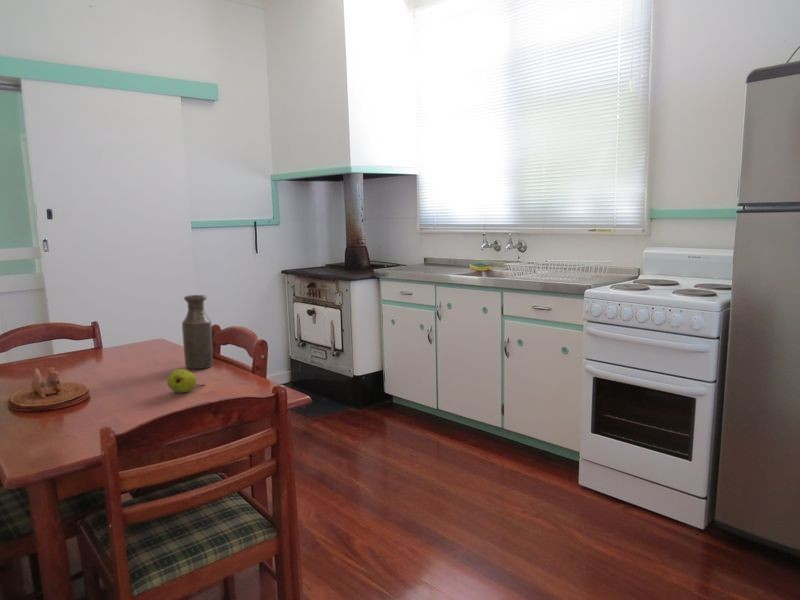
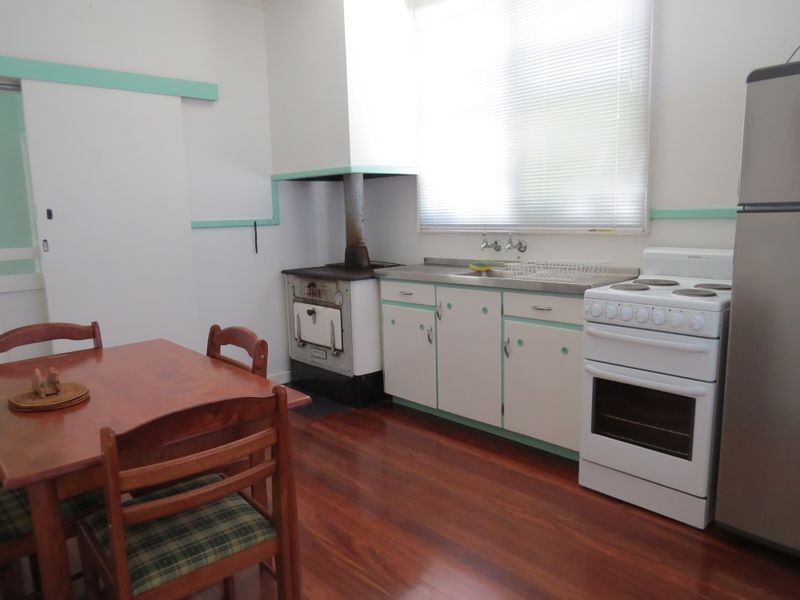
- fruit [166,368,206,394]
- bottle [181,294,214,370]
